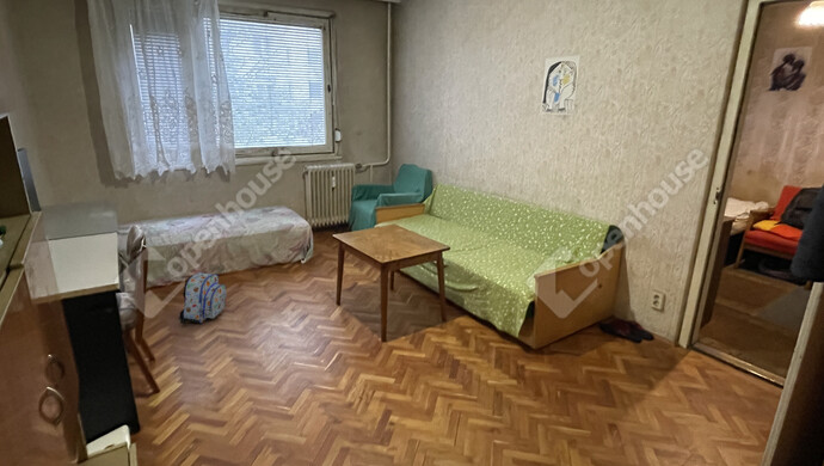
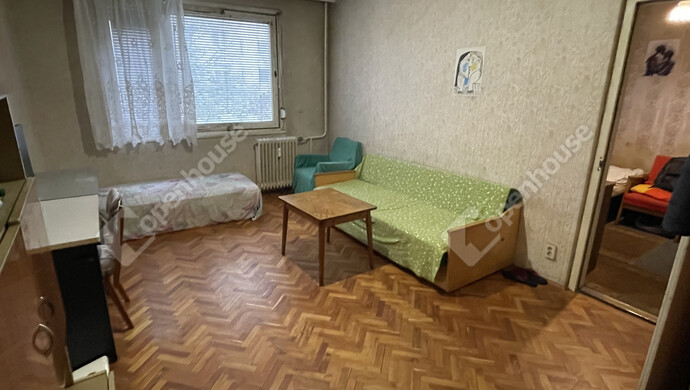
- backpack [177,271,227,325]
